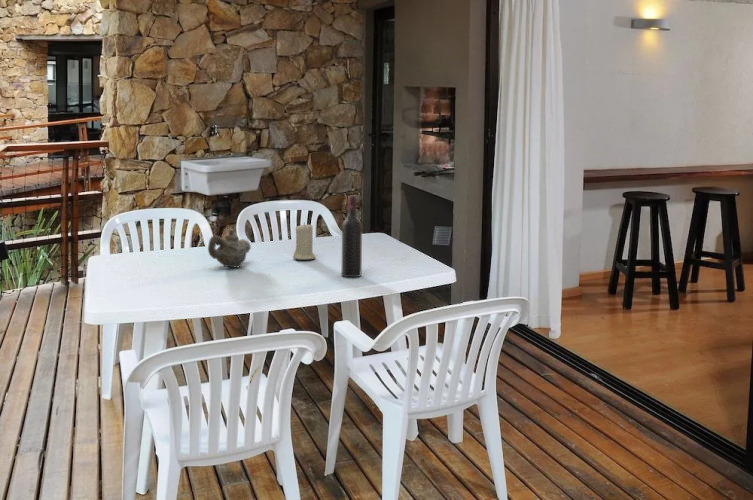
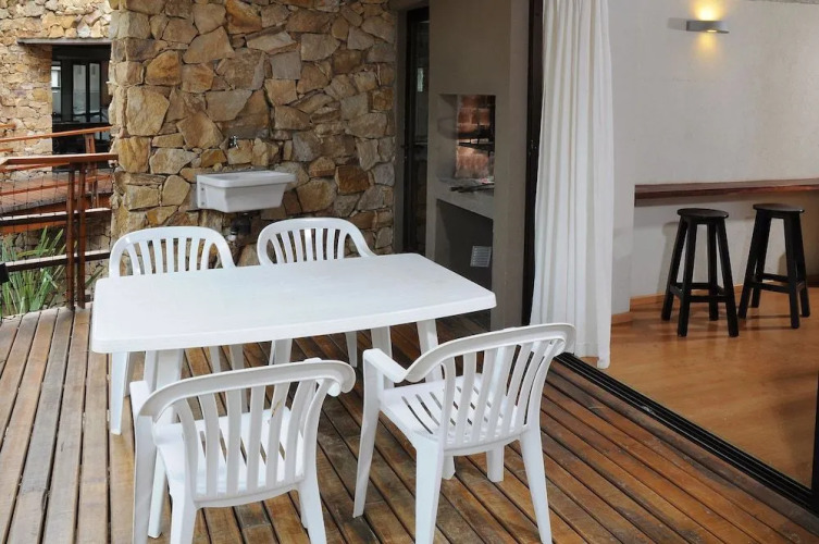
- wine bottle [341,195,363,278]
- teapot [207,228,252,268]
- candle [292,222,317,261]
